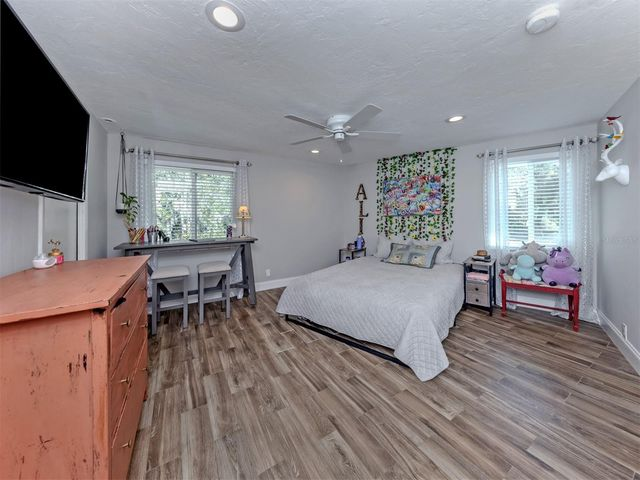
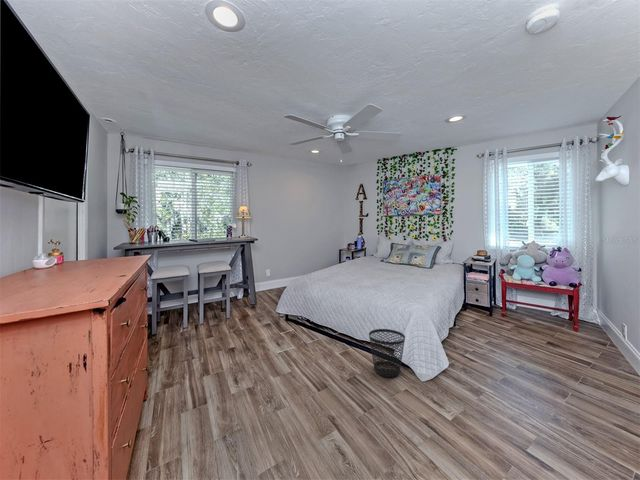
+ wastebasket [368,328,406,378]
